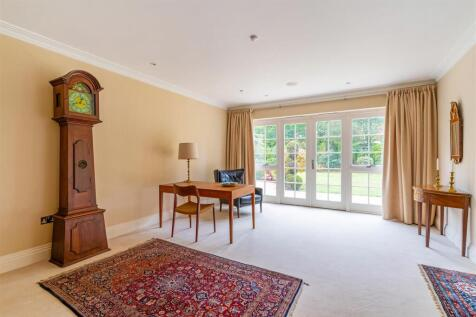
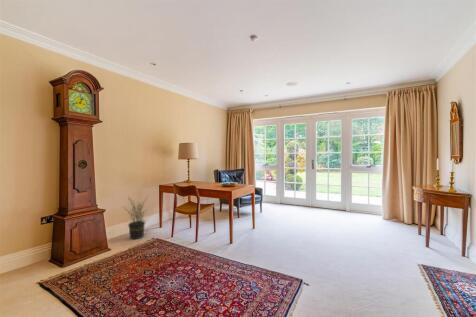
+ potted plant [120,194,150,240]
